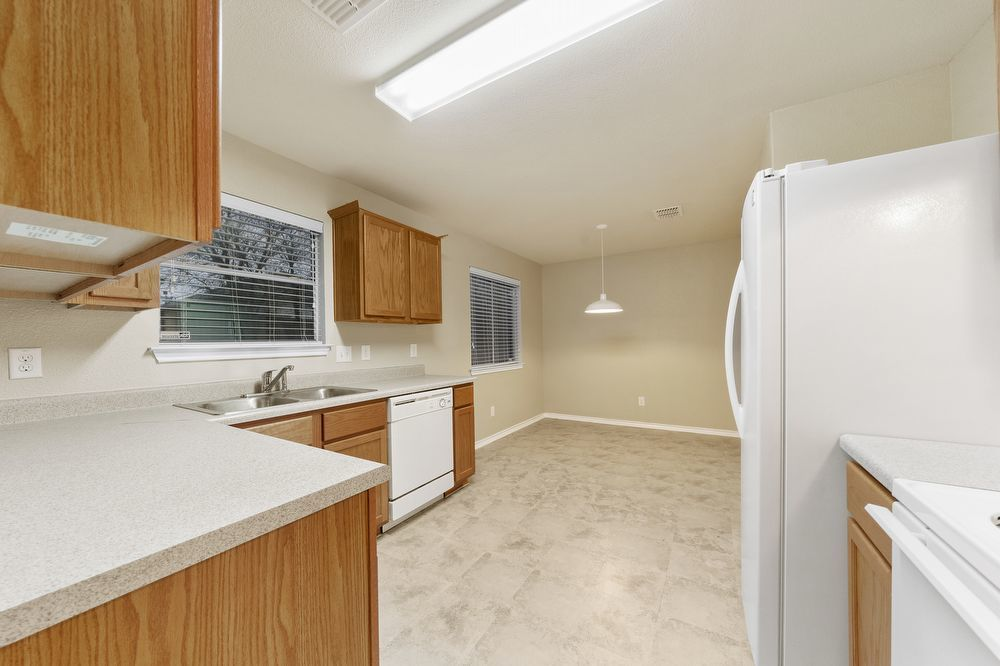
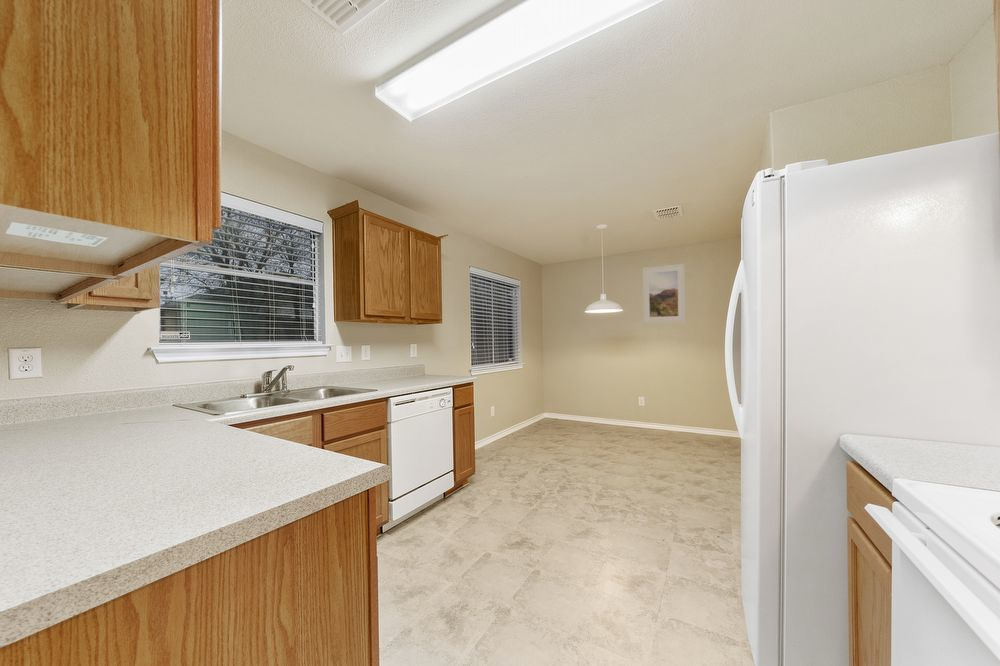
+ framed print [642,263,686,324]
